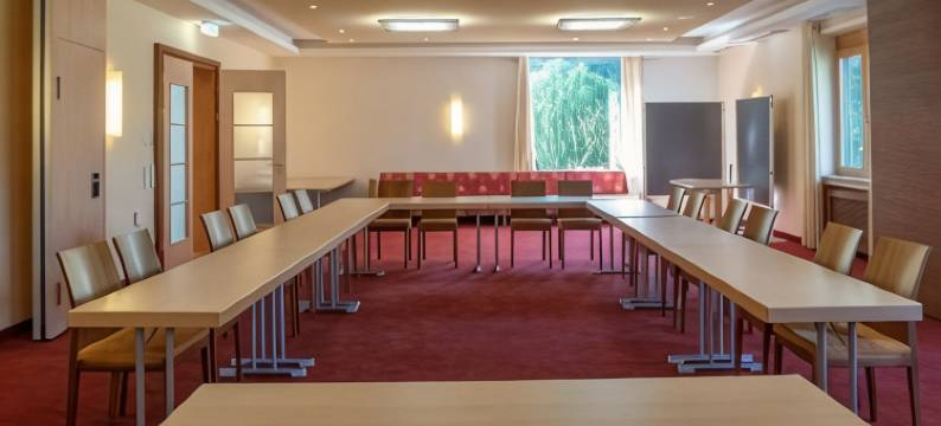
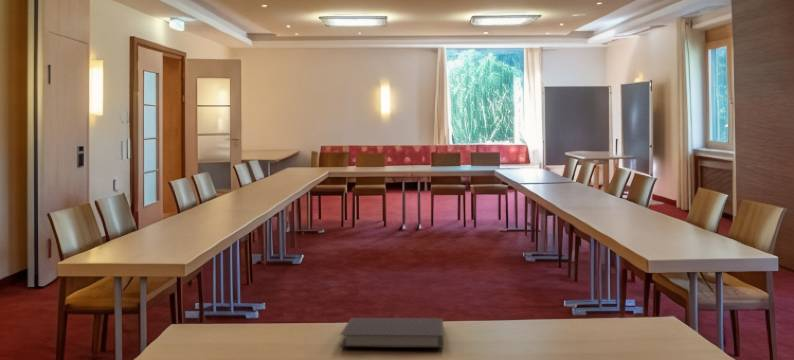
+ notebook [339,317,444,349]
